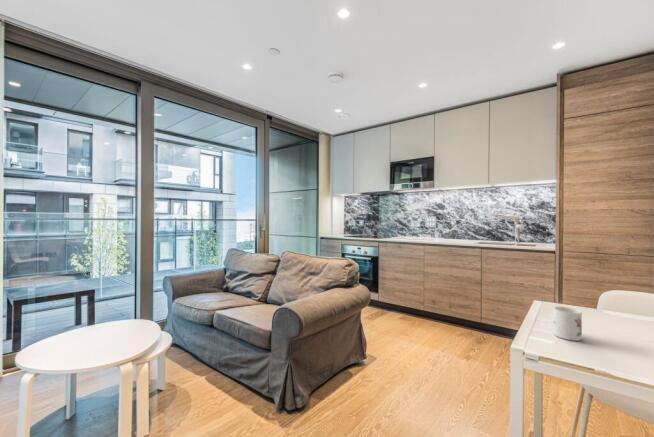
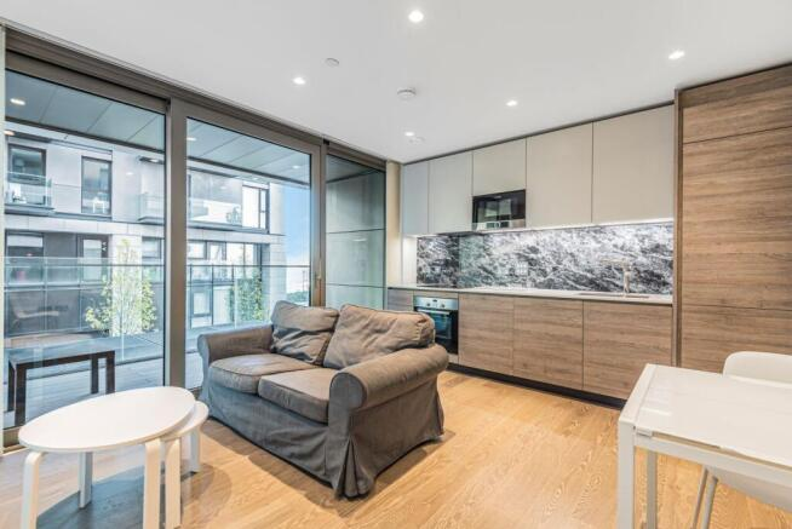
- mug [552,306,583,342]
